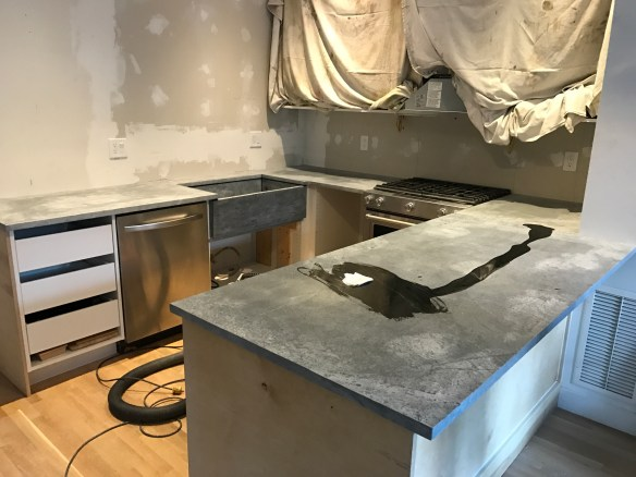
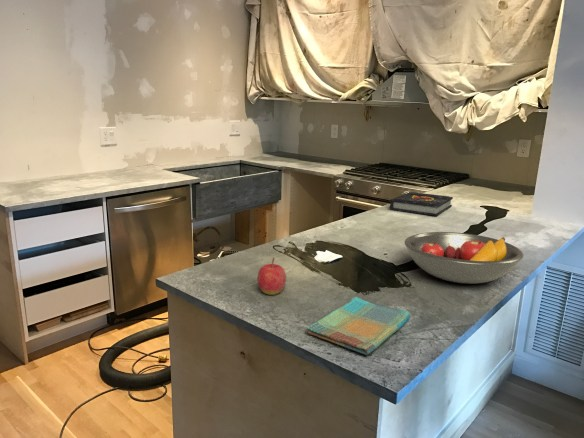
+ fruit bowl [403,231,524,285]
+ apple [257,256,287,296]
+ book [388,191,454,217]
+ dish towel [306,296,411,356]
